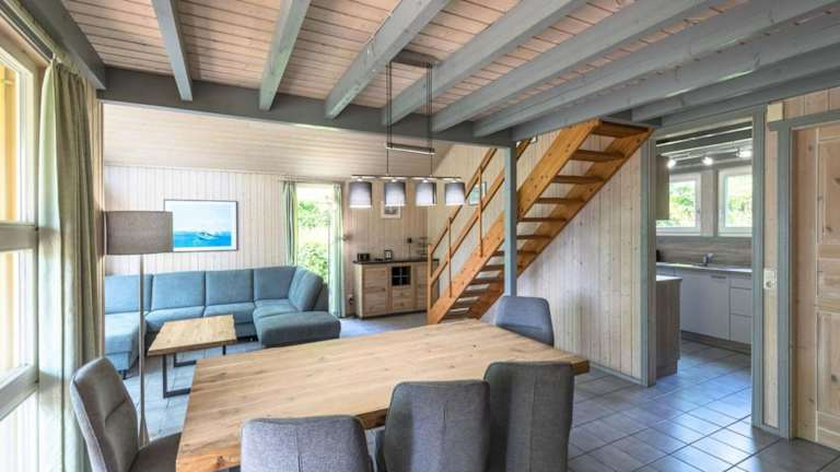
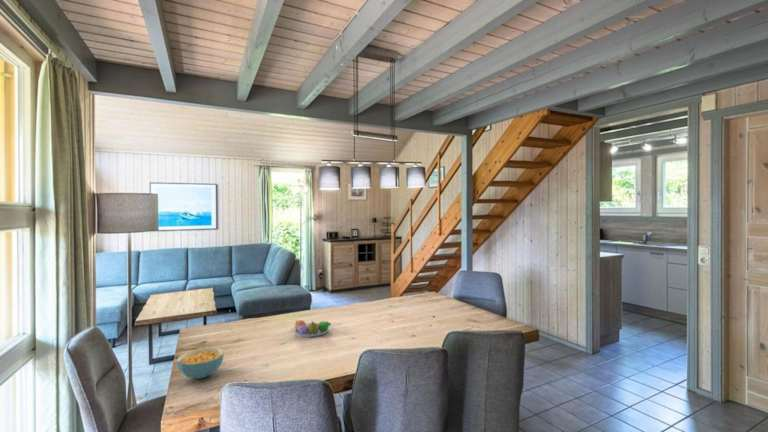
+ fruit bowl [293,319,332,338]
+ cereal bowl [176,346,225,380]
